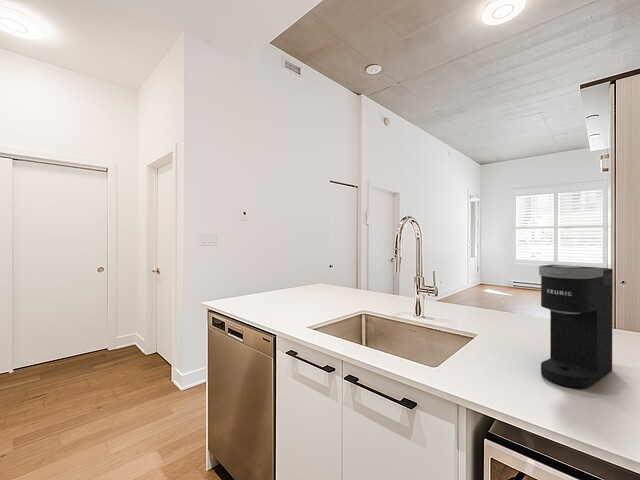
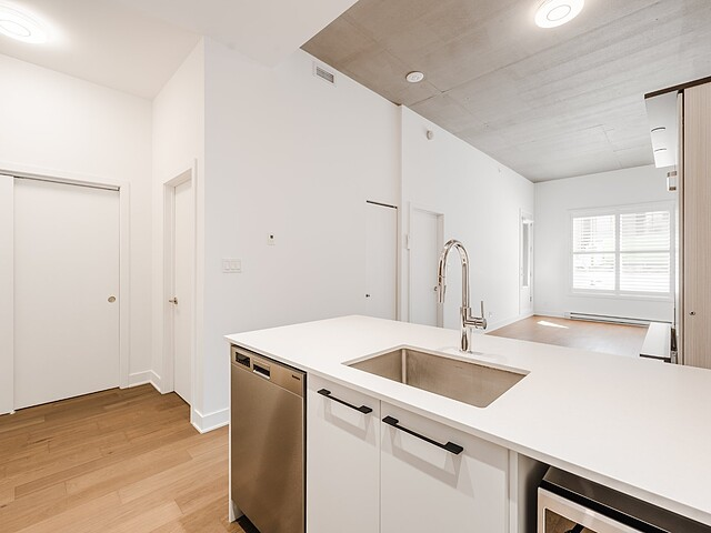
- coffee maker [538,264,614,389]
